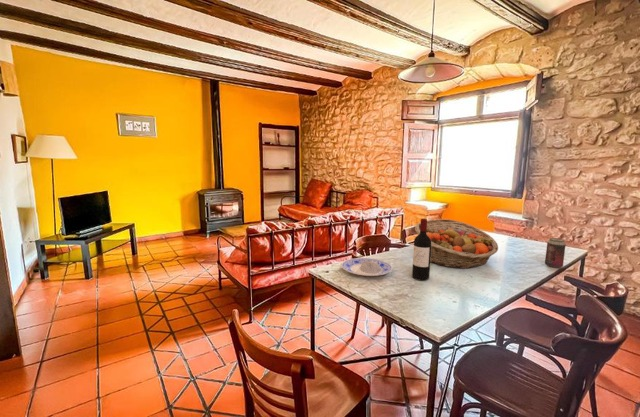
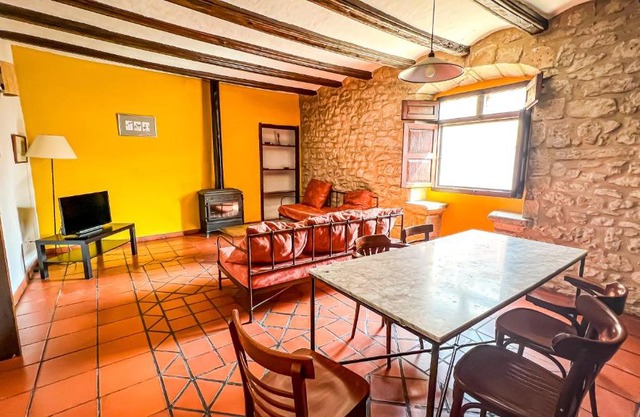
- fruit basket [414,218,499,270]
- wine bottle [411,218,431,281]
- beverage can [544,237,567,269]
- plate [341,257,393,277]
